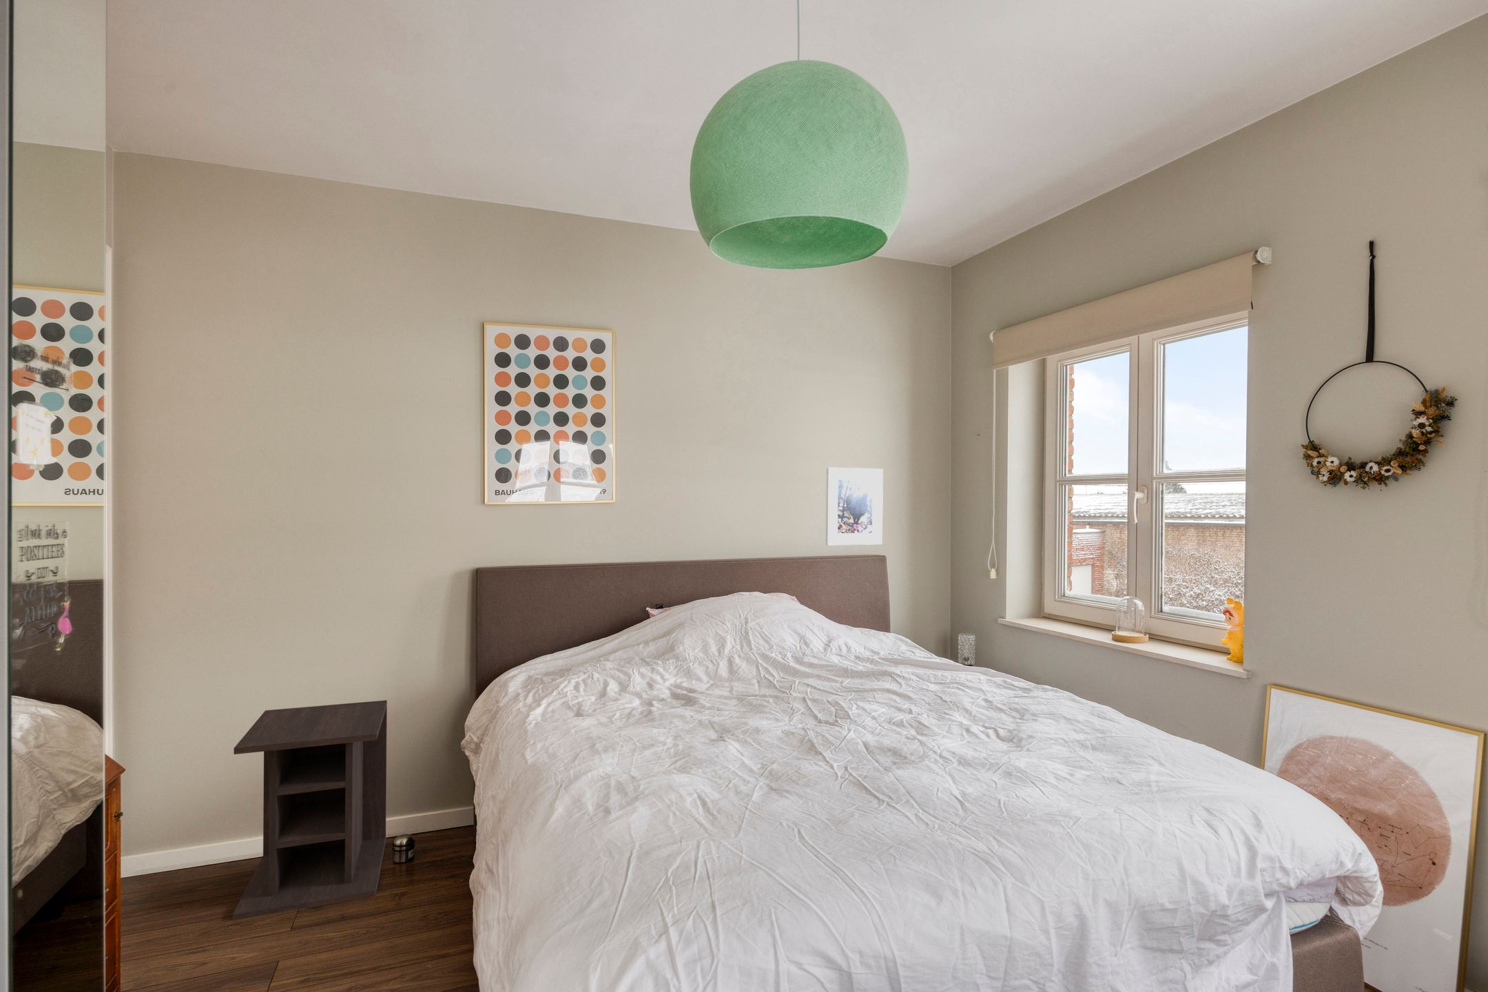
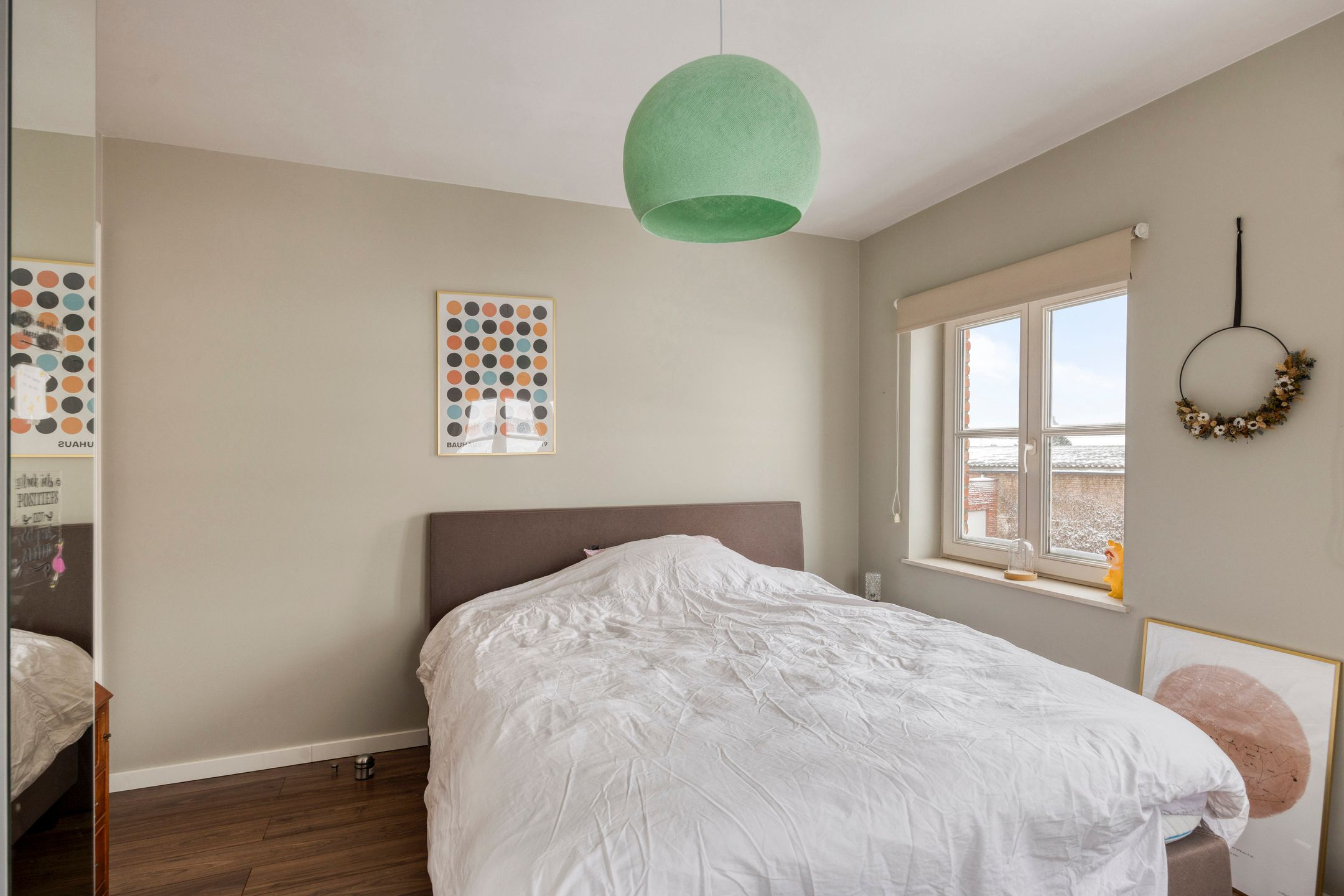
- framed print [825,467,884,546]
- nightstand [232,700,388,921]
